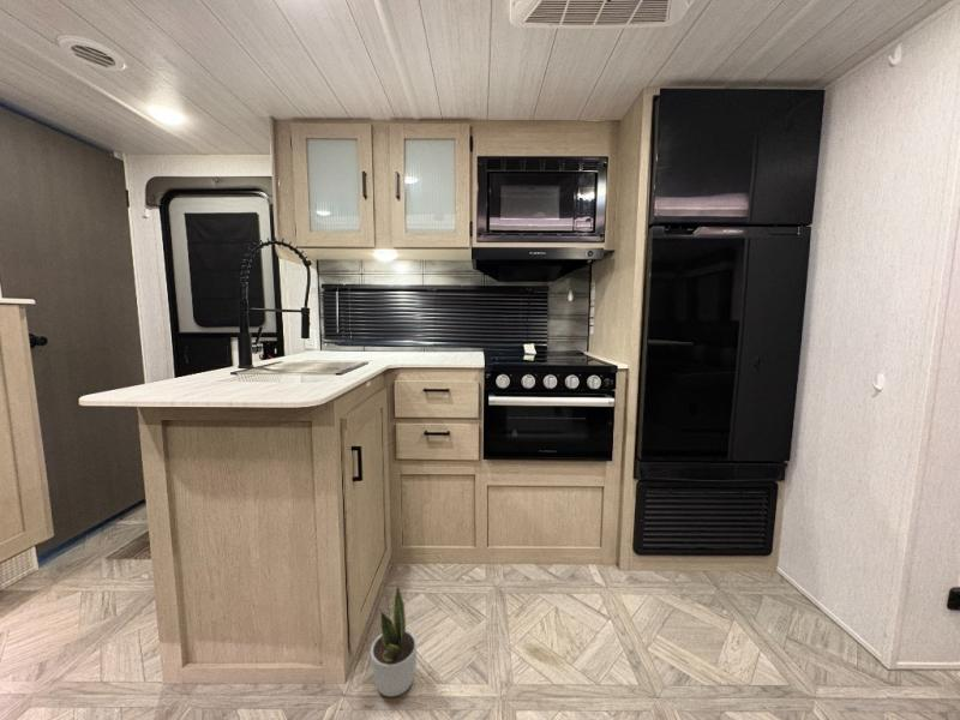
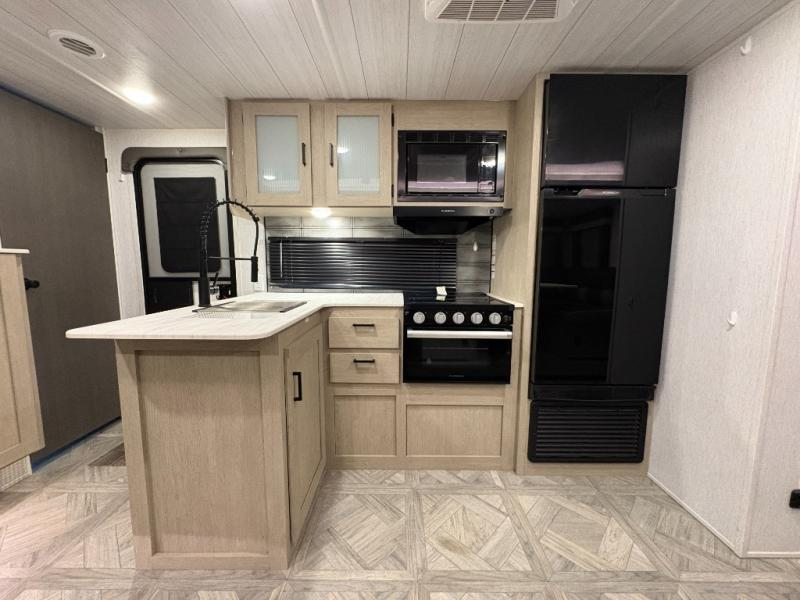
- potted plant [370,583,419,697]
